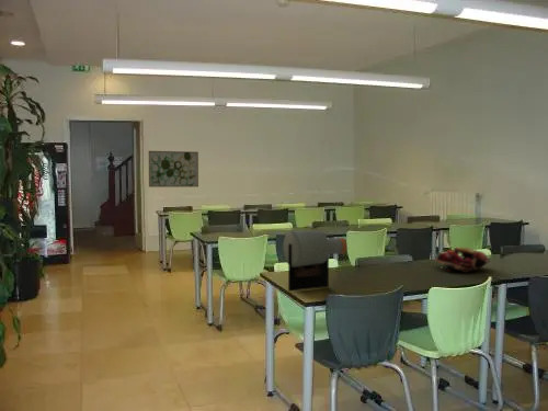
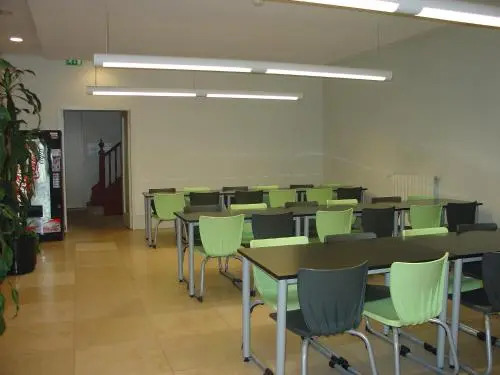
- wall art [148,150,199,189]
- fruit basket [434,246,491,273]
- water jug [282,230,349,293]
